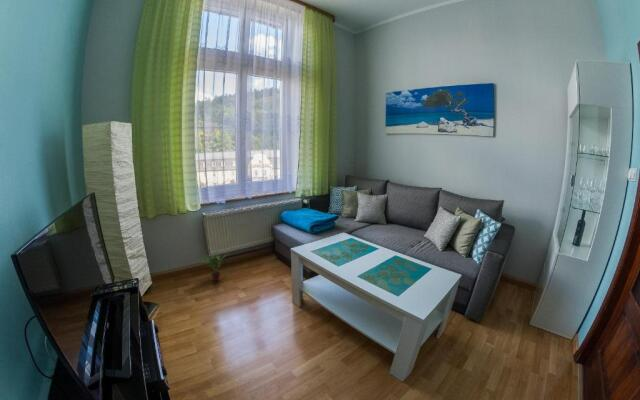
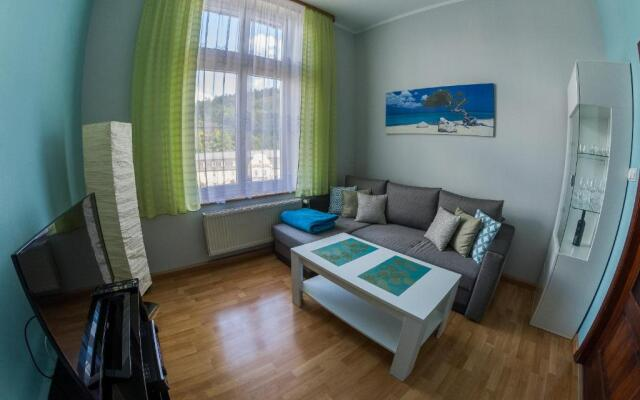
- potted plant [199,250,231,282]
